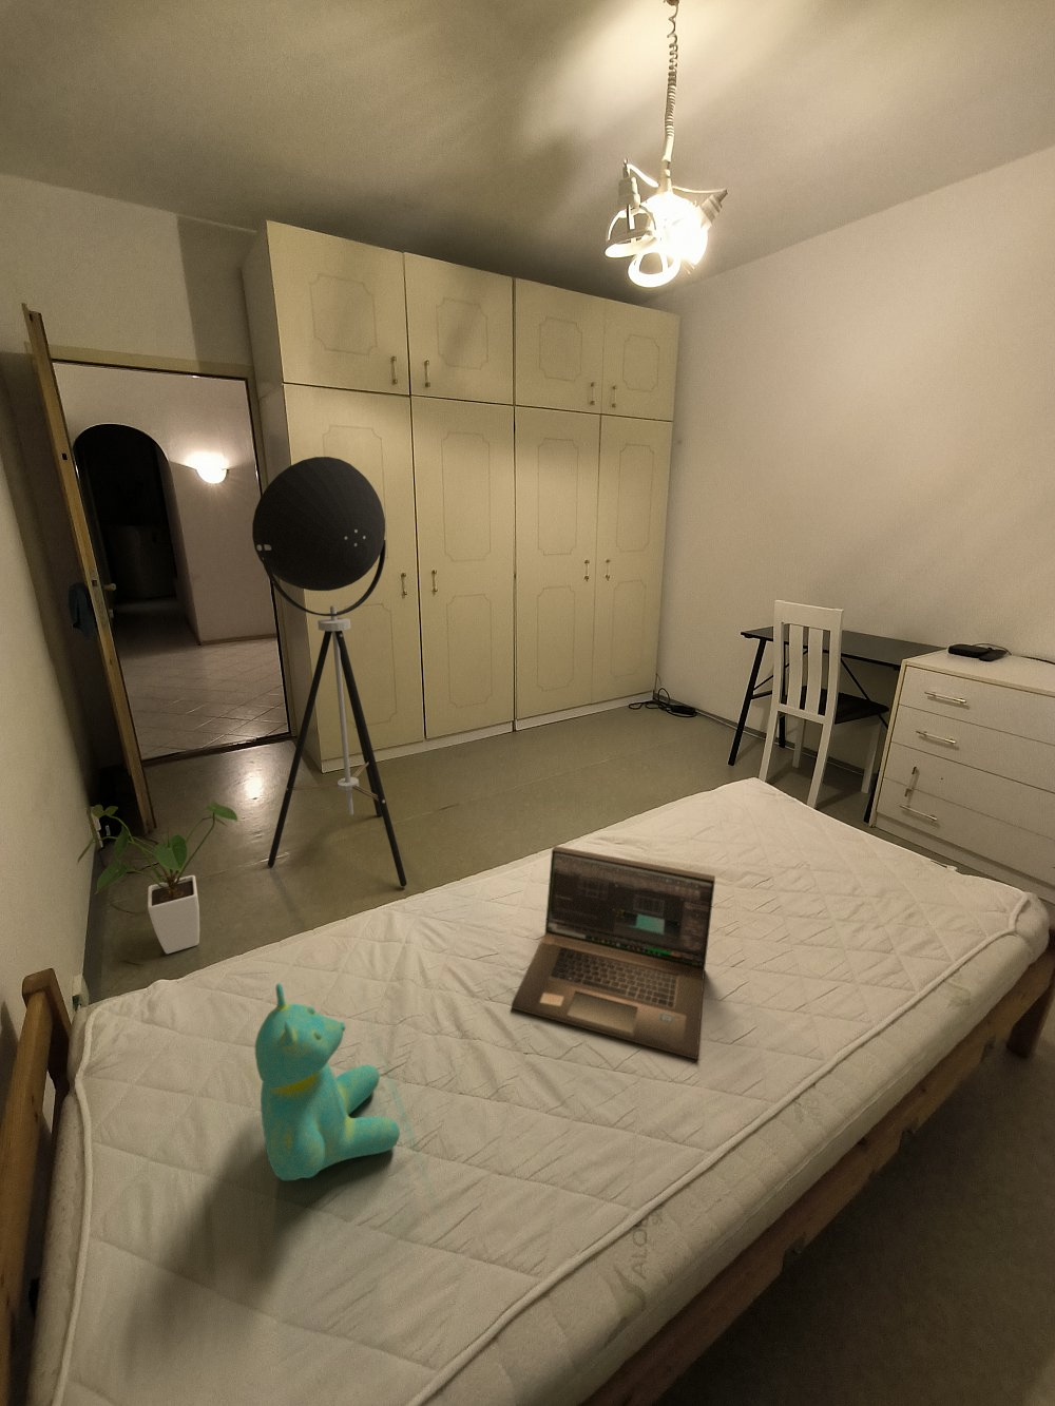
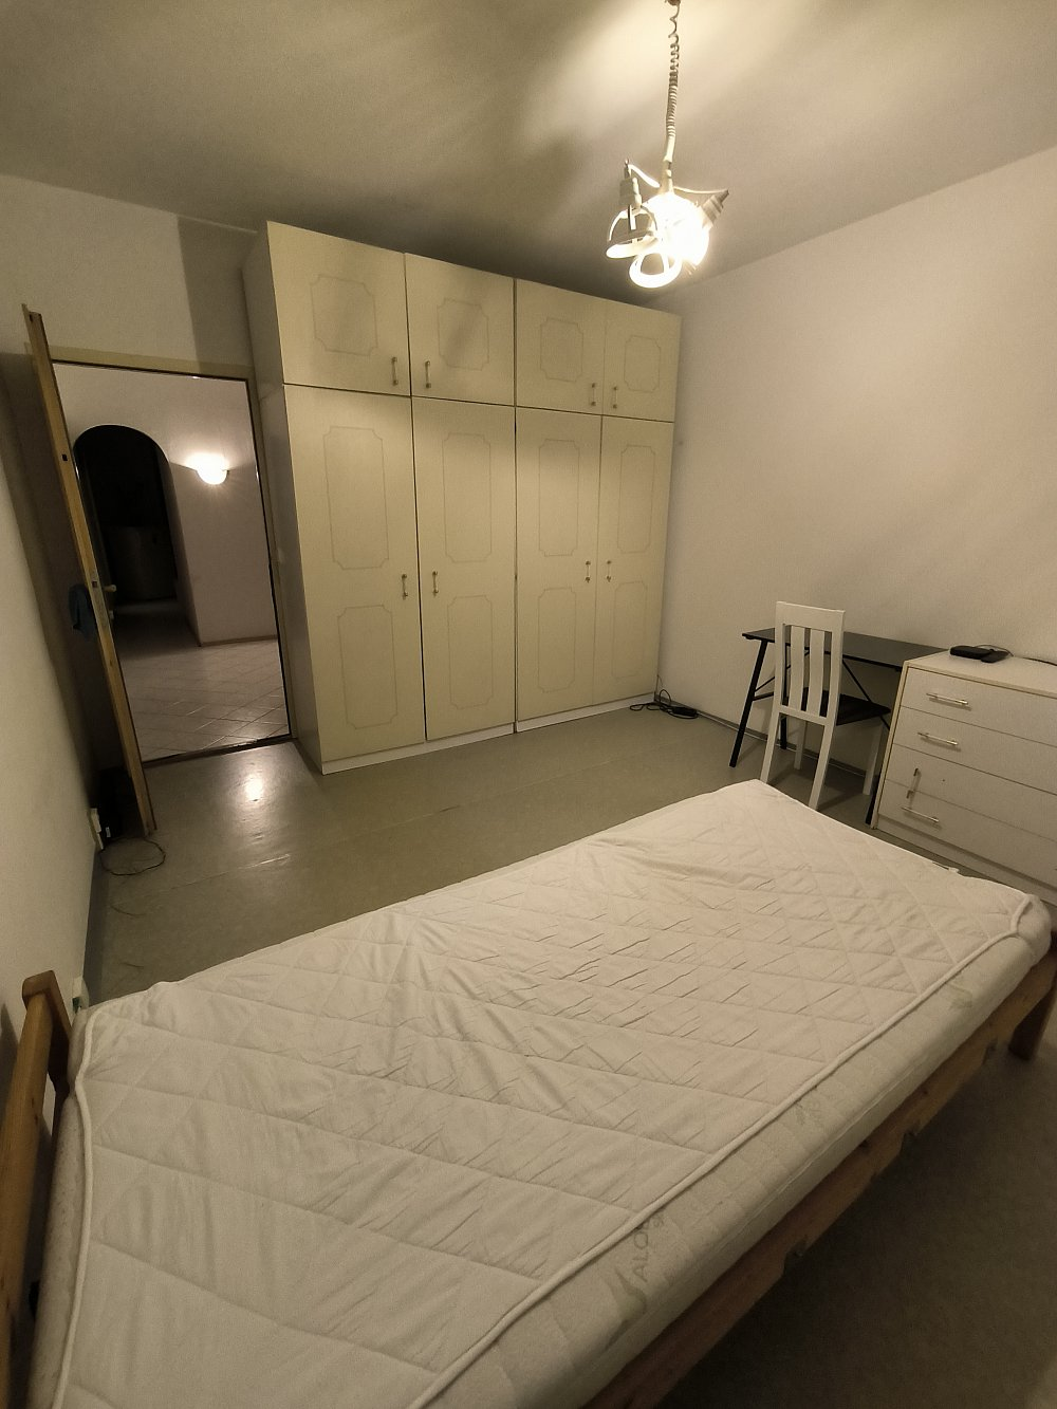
- house plant [75,801,238,955]
- floor lamp [252,455,408,889]
- teddy bear [254,982,401,1181]
- laptop [511,845,716,1061]
